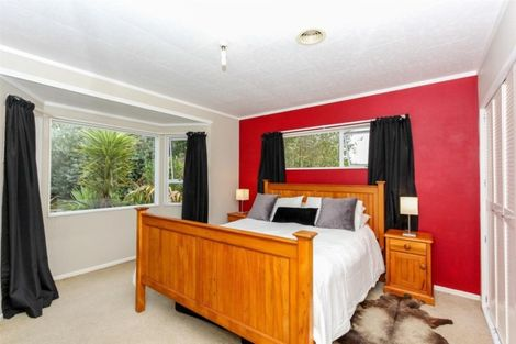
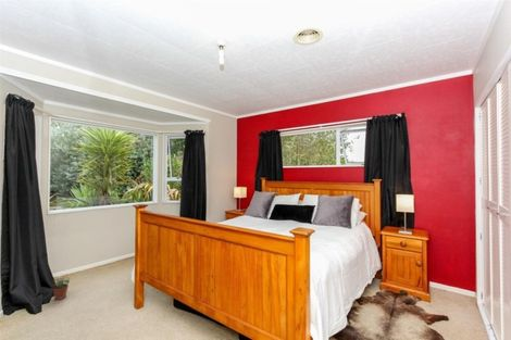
+ potted plant [50,276,72,301]
